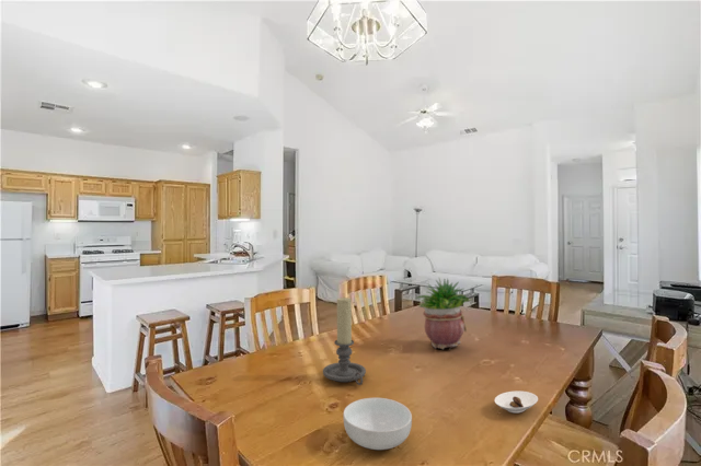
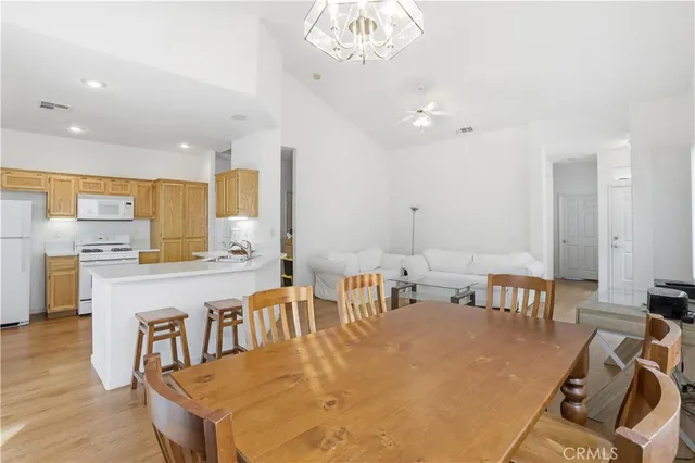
- candle holder [322,296,367,386]
- potted plant [414,277,473,350]
- cereal bowl [342,397,413,451]
- saucer [494,391,539,413]
